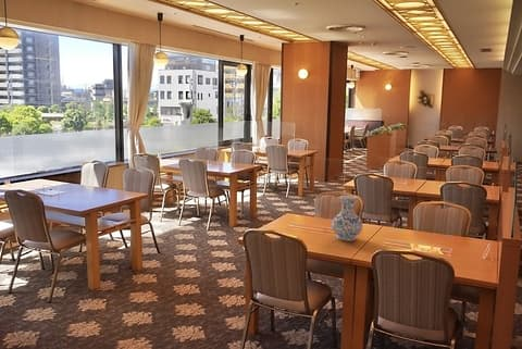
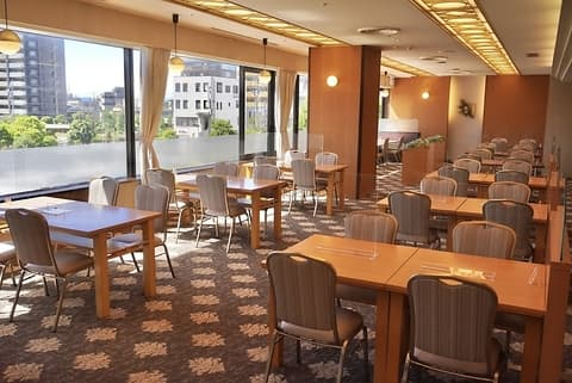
- vase [331,195,363,242]
